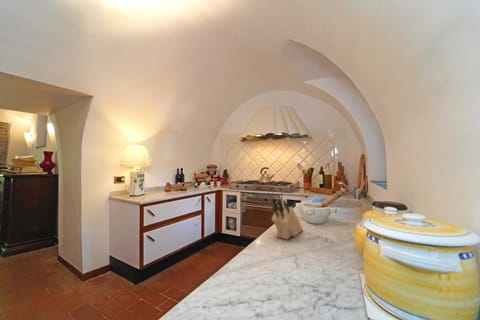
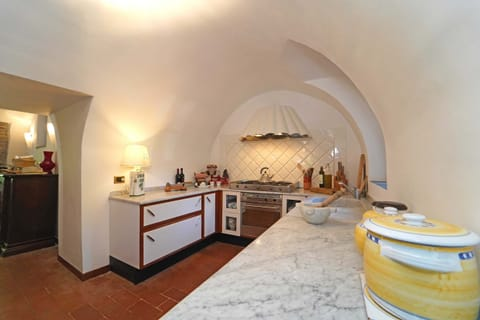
- knife block [270,196,304,240]
